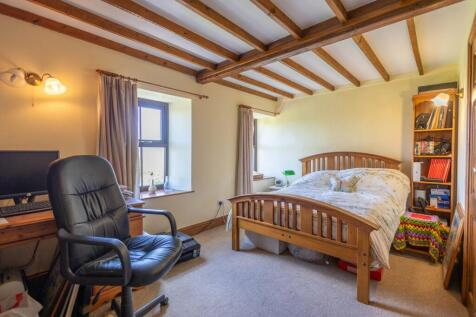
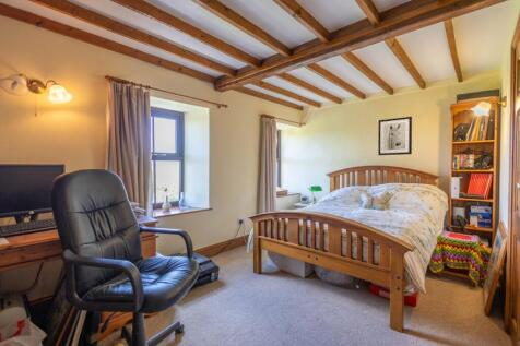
+ wall art [377,116,413,156]
